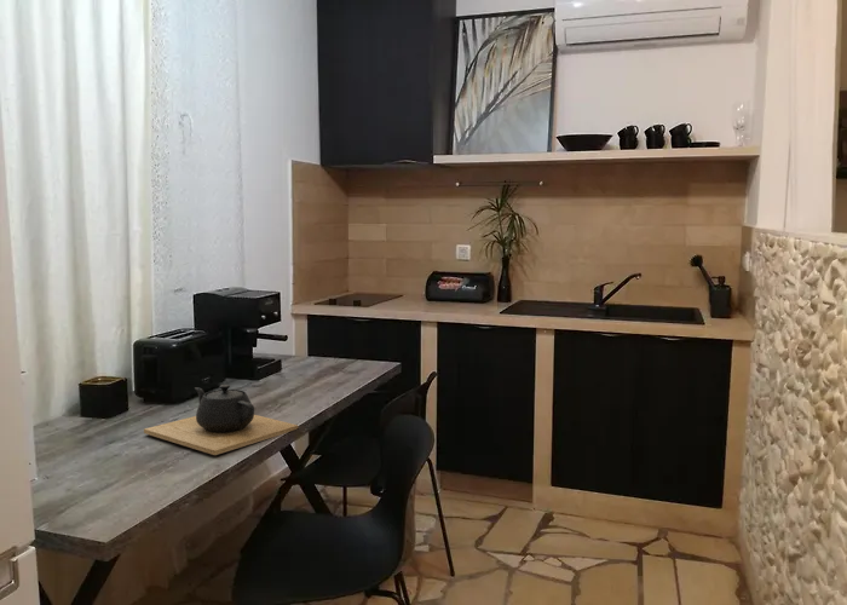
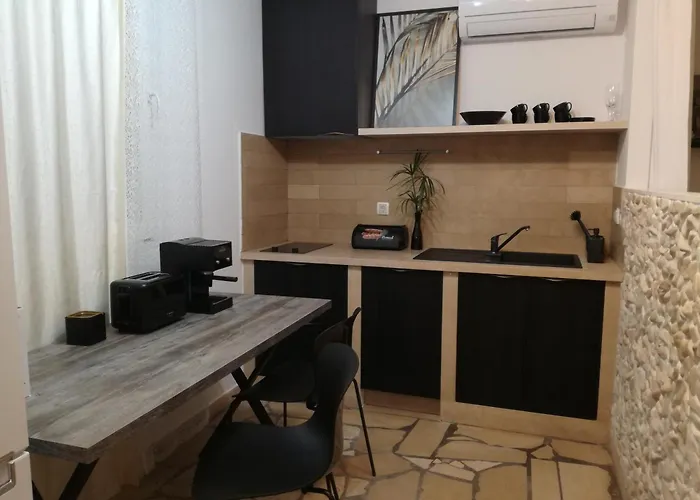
- teapot [143,384,299,456]
